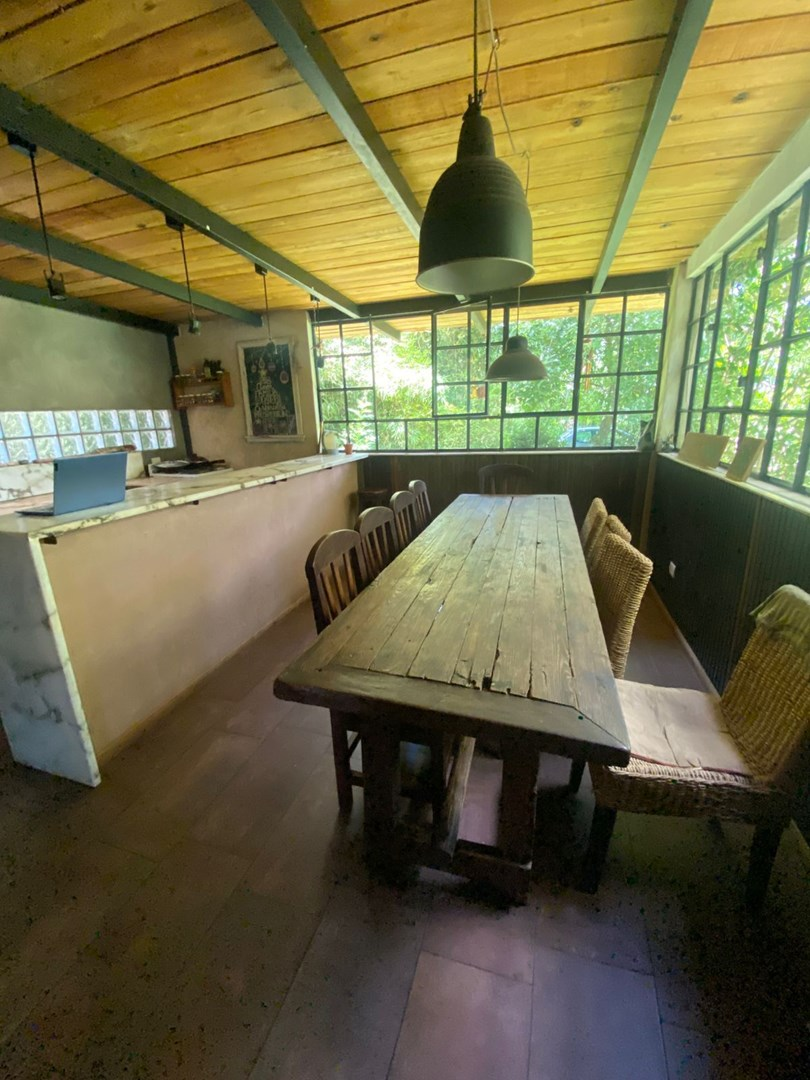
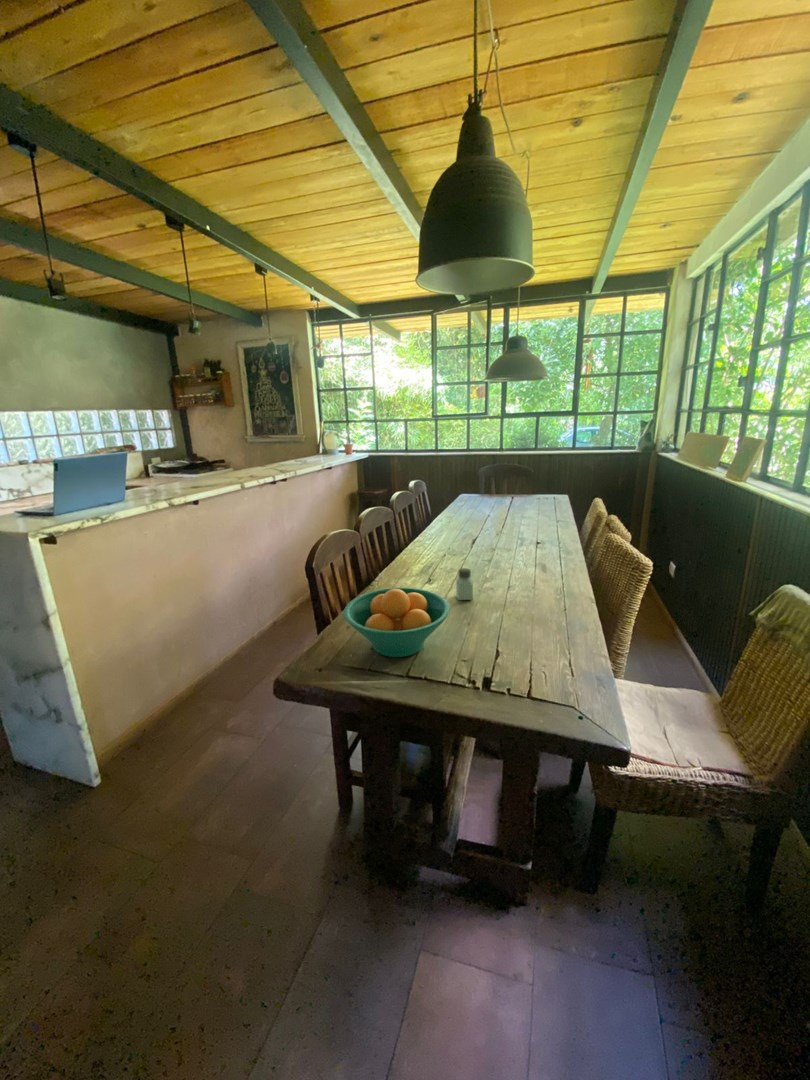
+ fruit bowl [343,587,451,658]
+ saltshaker [455,567,474,601]
